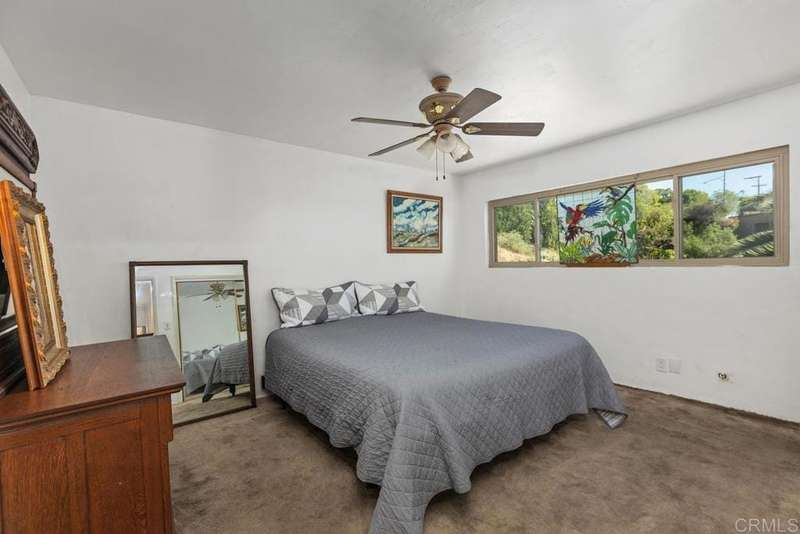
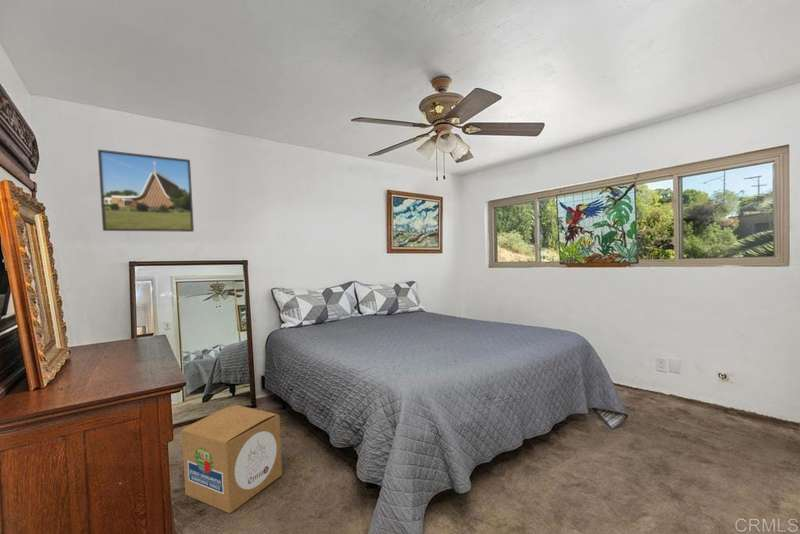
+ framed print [97,149,195,233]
+ cardboard box [181,404,283,514]
